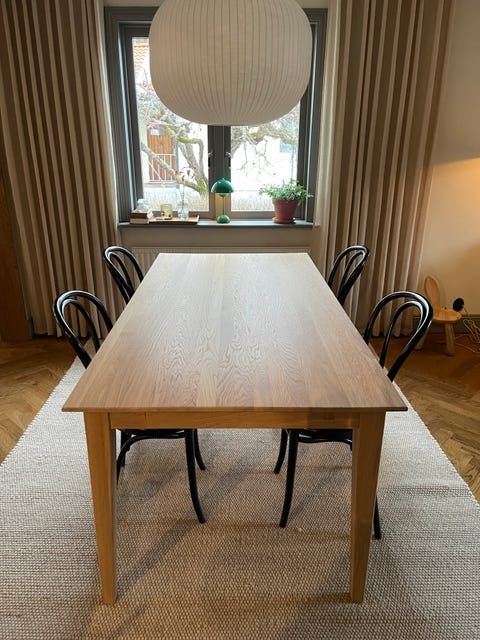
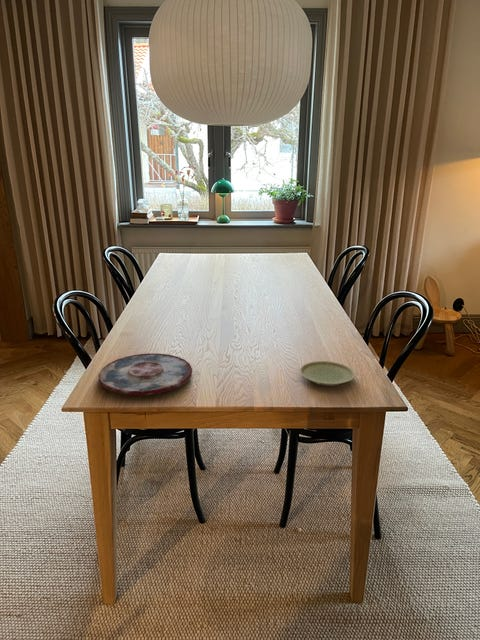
+ plate [98,352,193,396]
+ plate [299,360,355,387]
